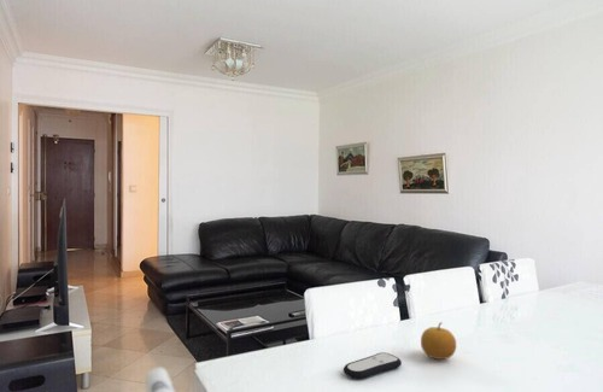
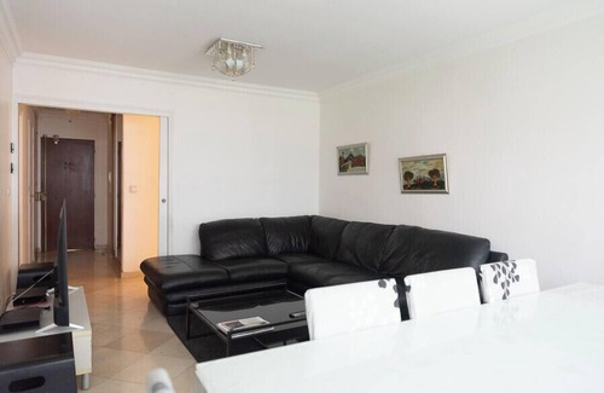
- remote control [343,351,403,380]
- fruit [420,321,457,361]
